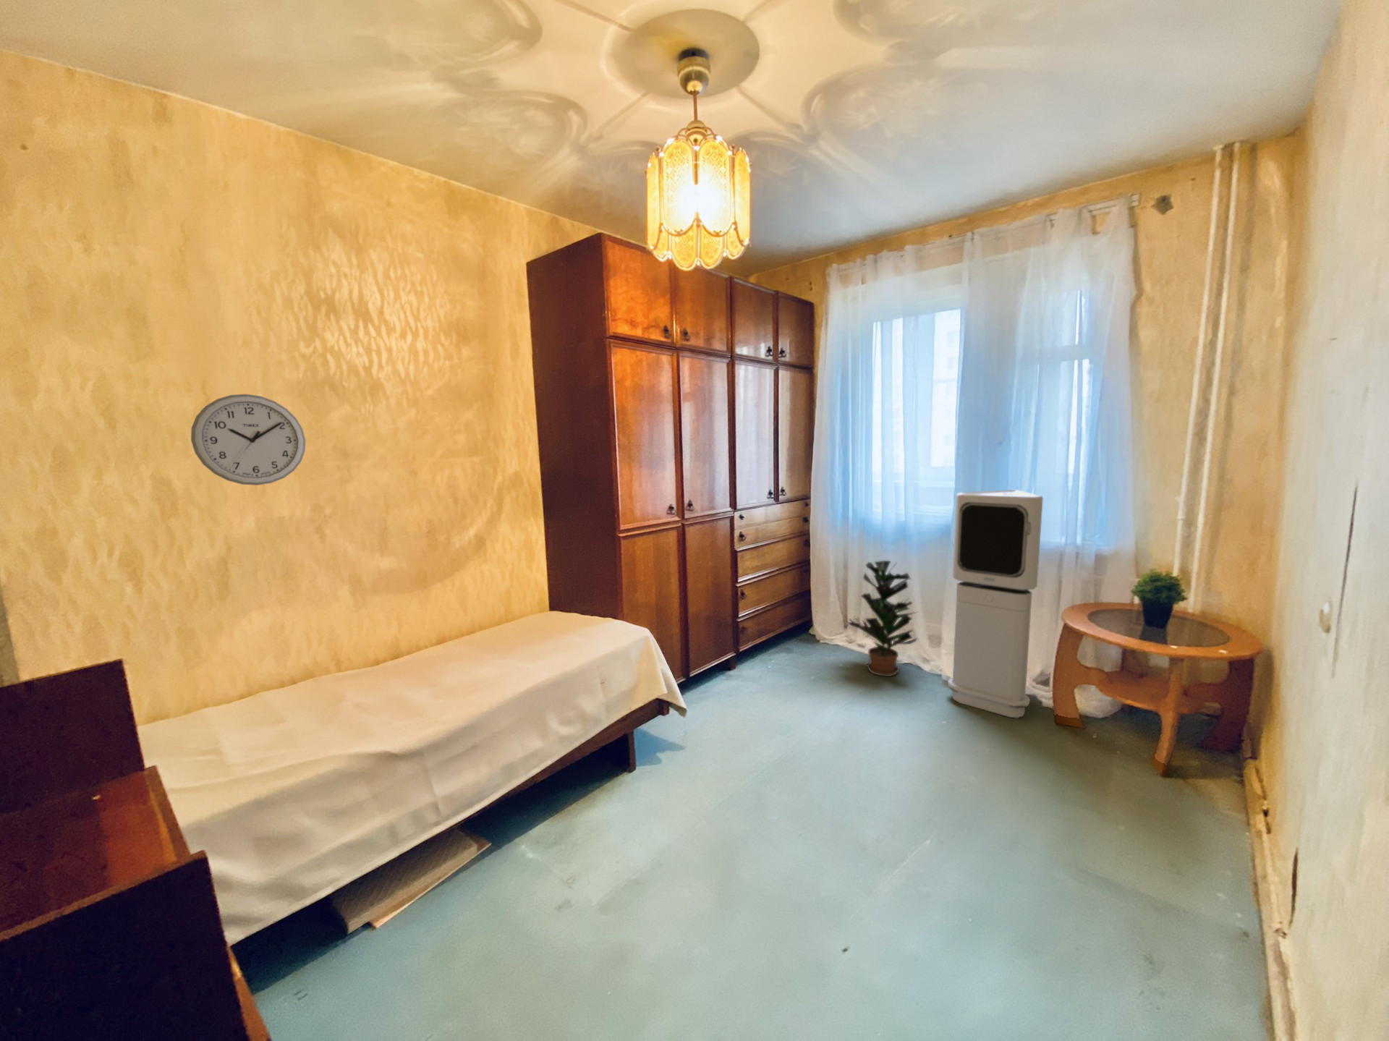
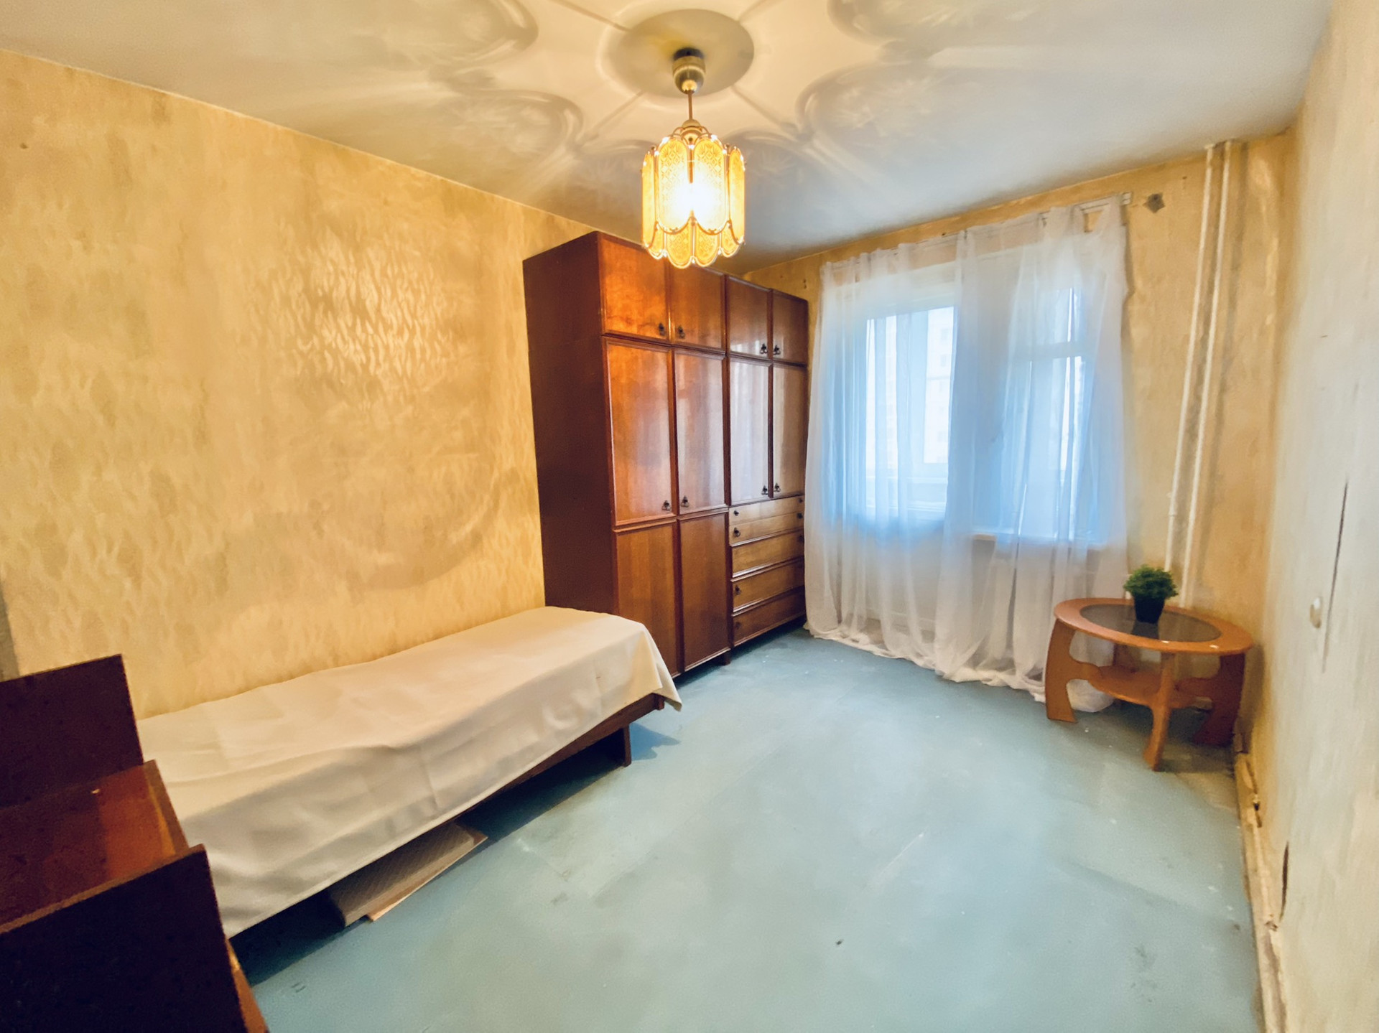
- potted plant [848,560,918,677]
- wall clock [190,394,306,487]
- air purifier [947,489,1043,718]
